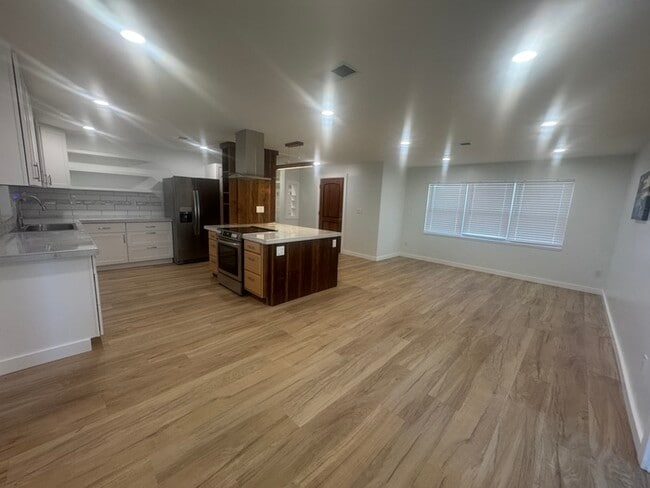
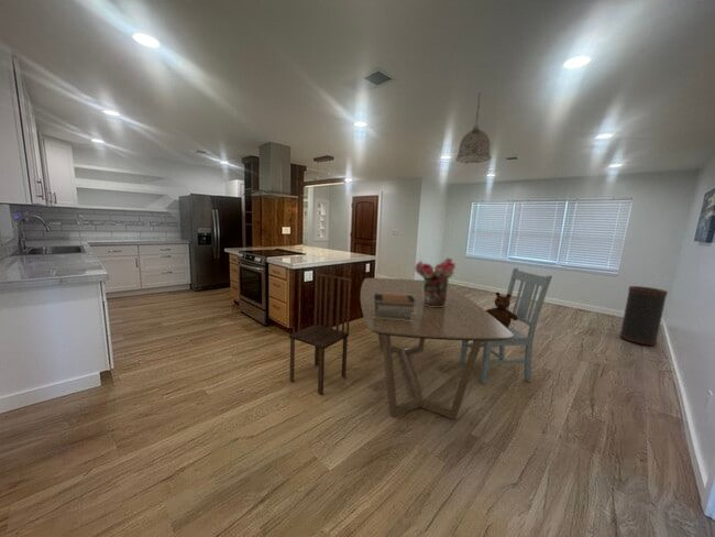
+ trash can [619,285,669,347]
+ dining table [360,277,514,420]
+ bouquet [413,256,457,307]
+ book stack [373,294,416,321]
+ pendant lamp [454,94,492,164]
+ chair [459,267,553,385]
+ dining chair [288,273,352,396]
+ teddy bear [485,292,518,329]
